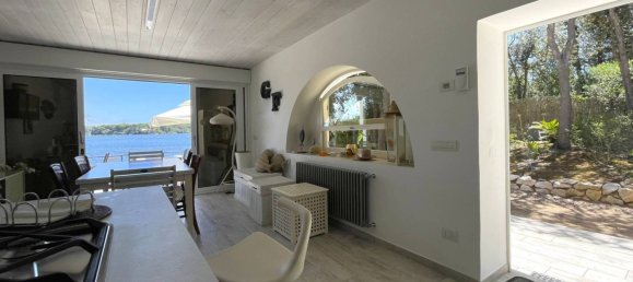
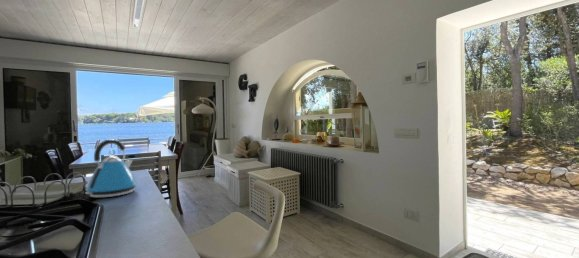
+ kettle [84,138,138,198]
